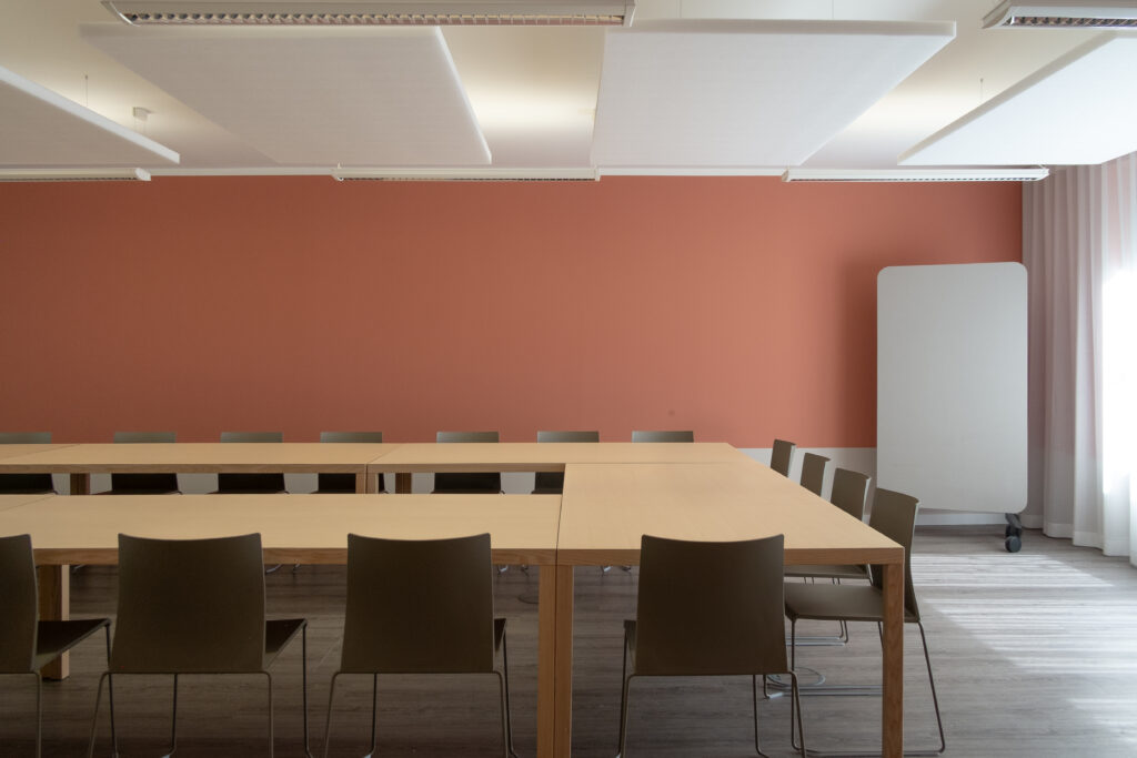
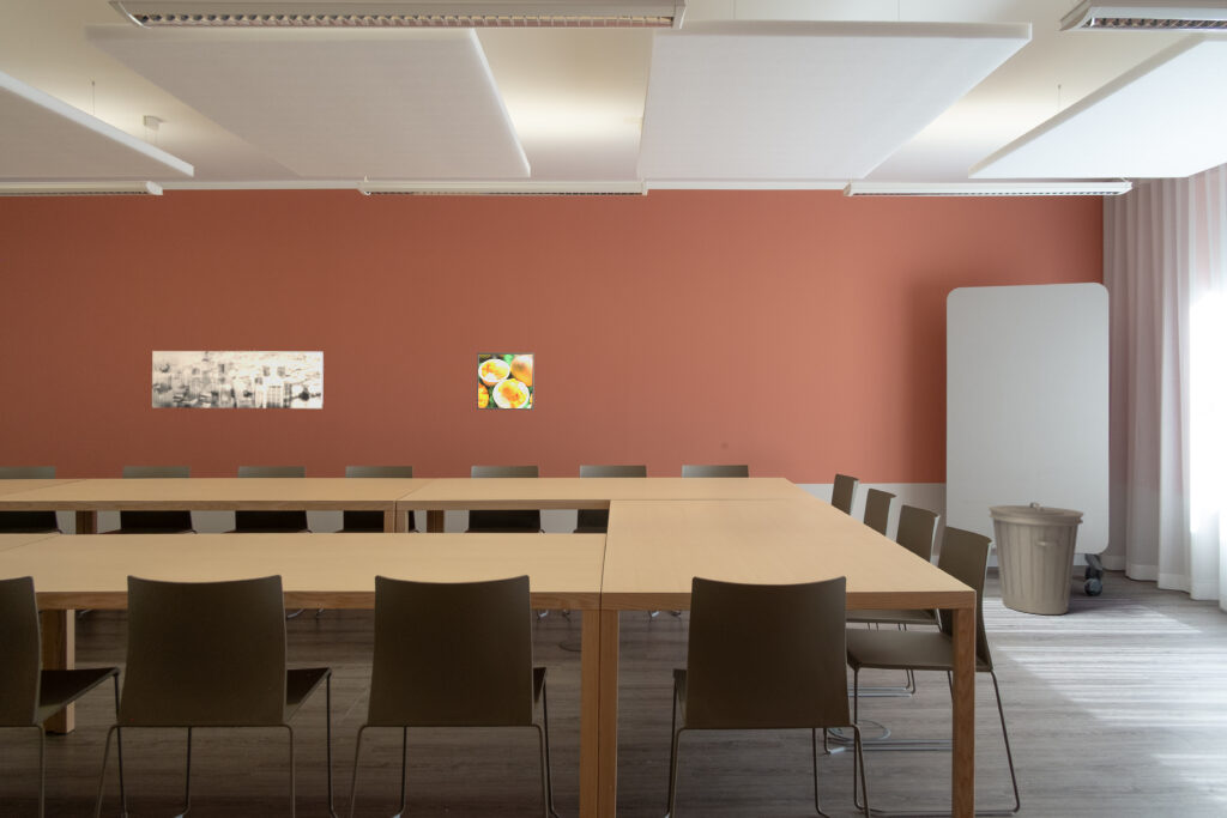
+ trash can [987,502,1086,616]
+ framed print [476,351,536,411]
+ wall art [151,350,325,410]
